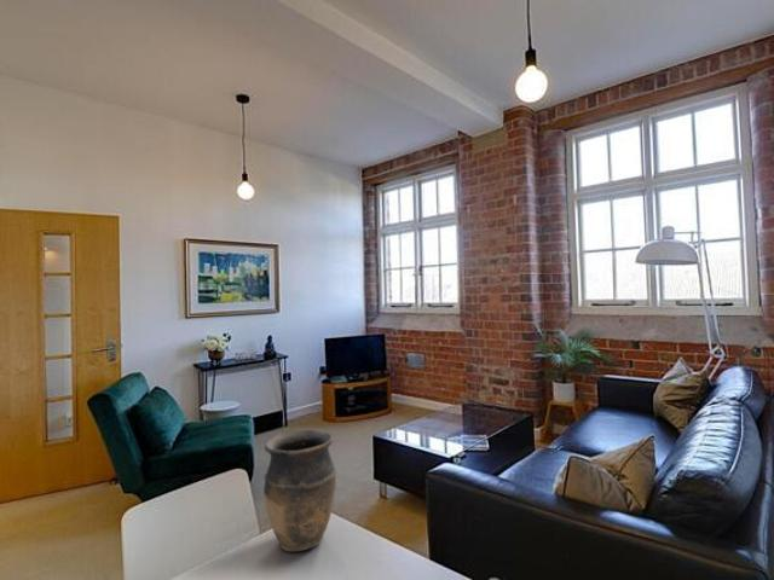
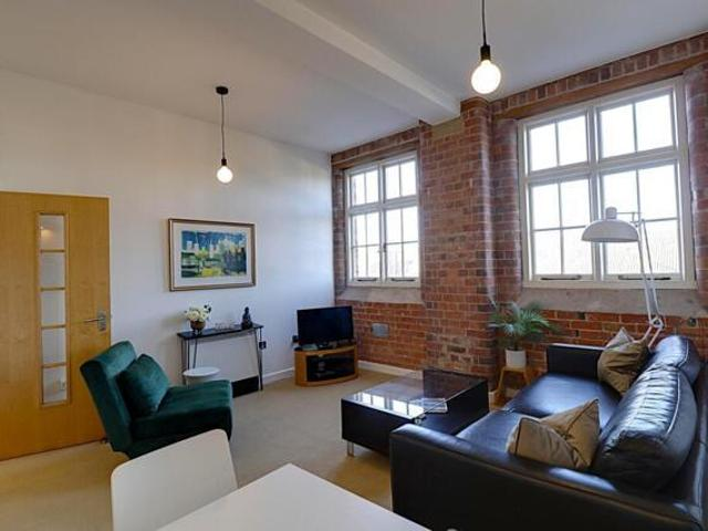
- vase [262,429,337,553]
